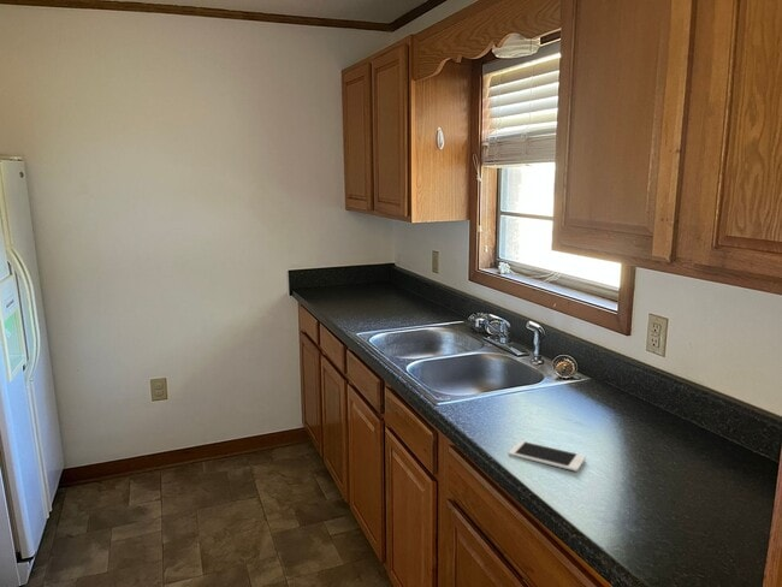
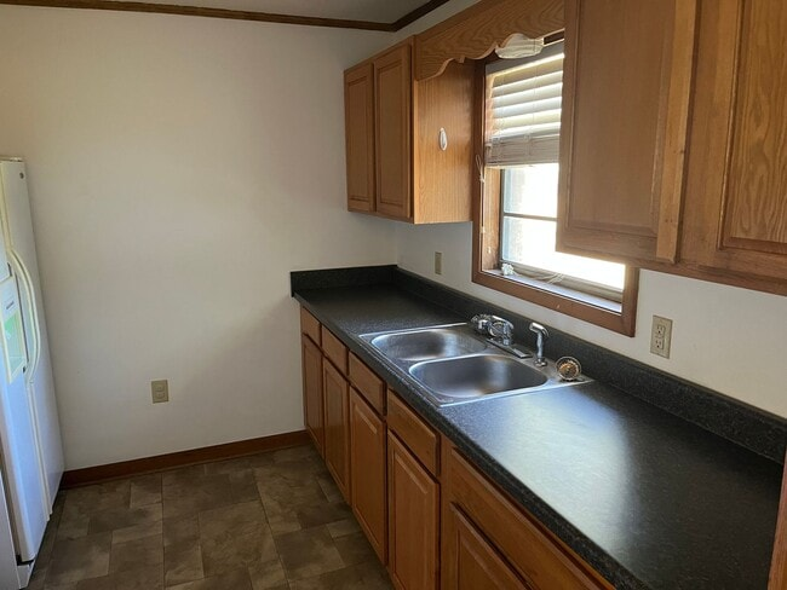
- cell phone [508,439,587,473]
